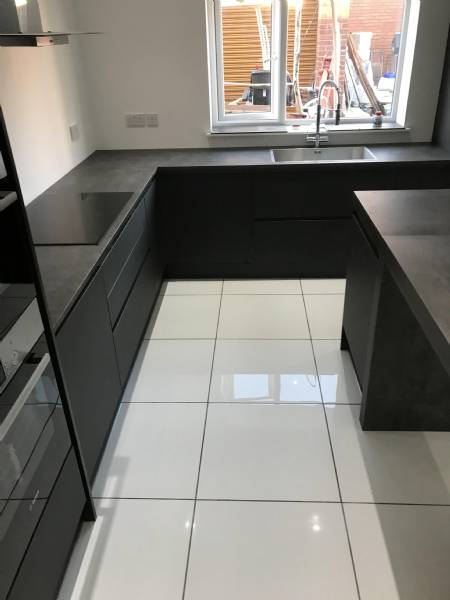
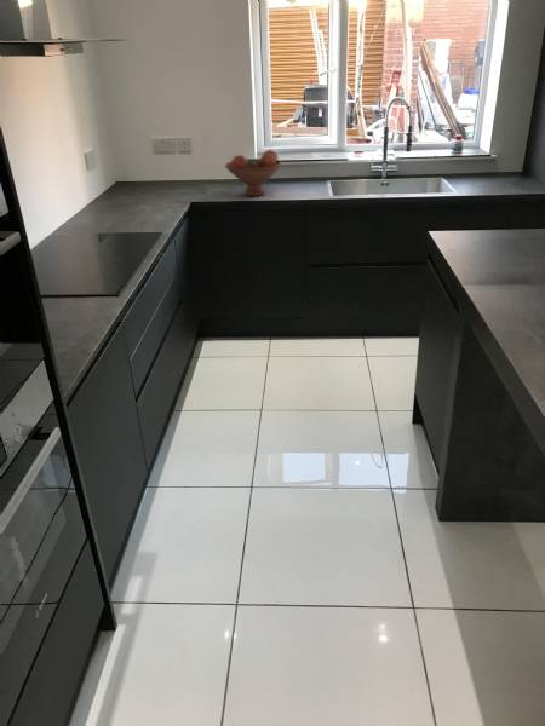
+ fruit bowl [224,149,283,197]
